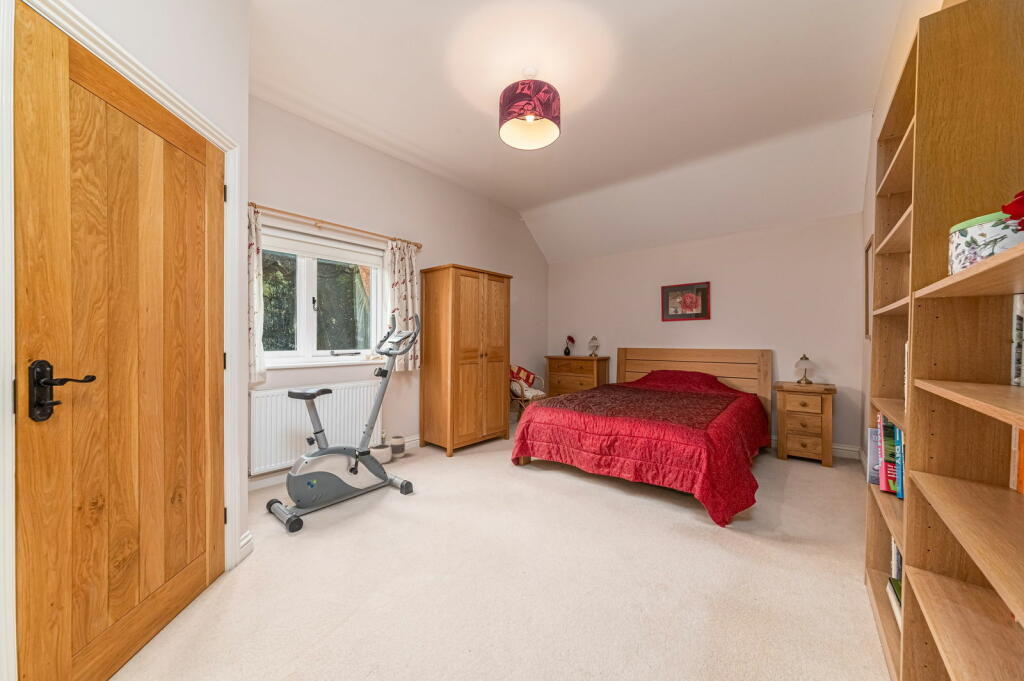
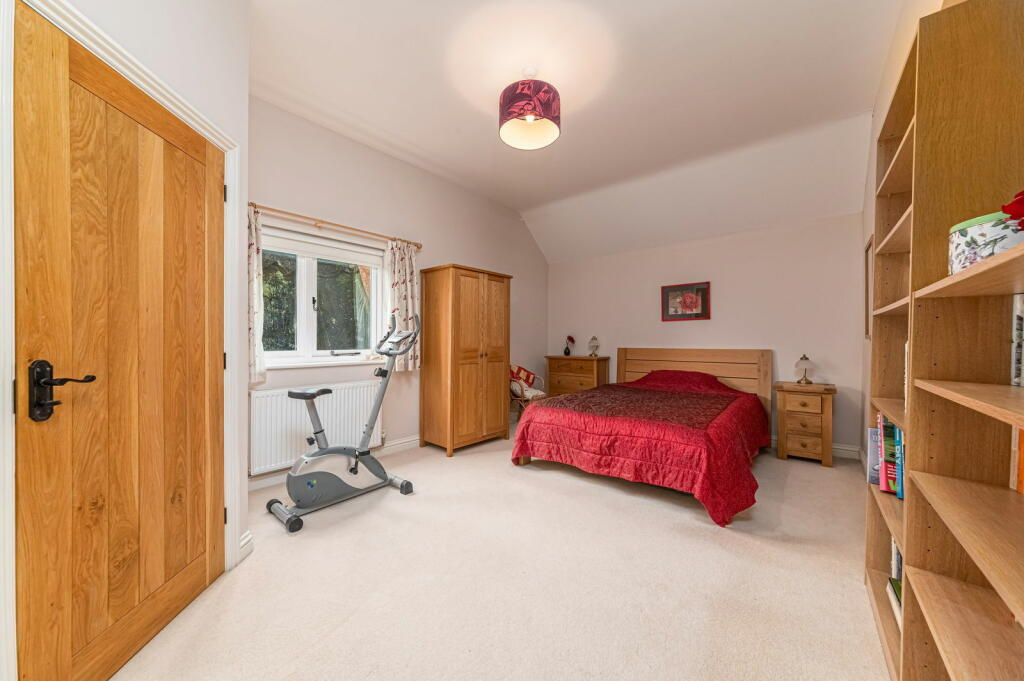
- waste basket [369,435,406,465]
